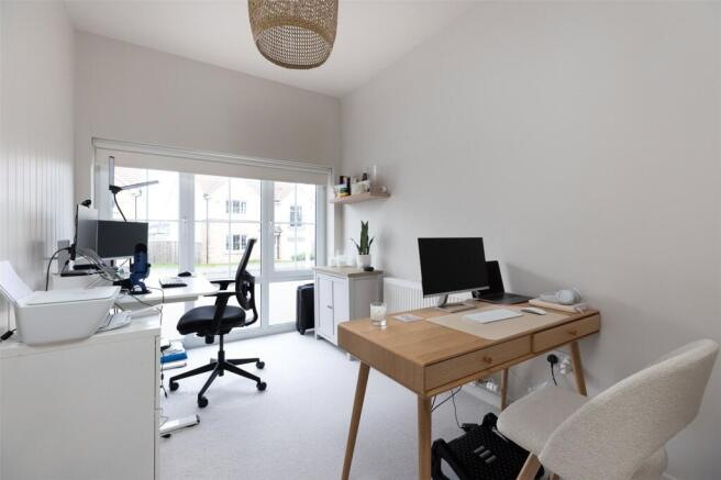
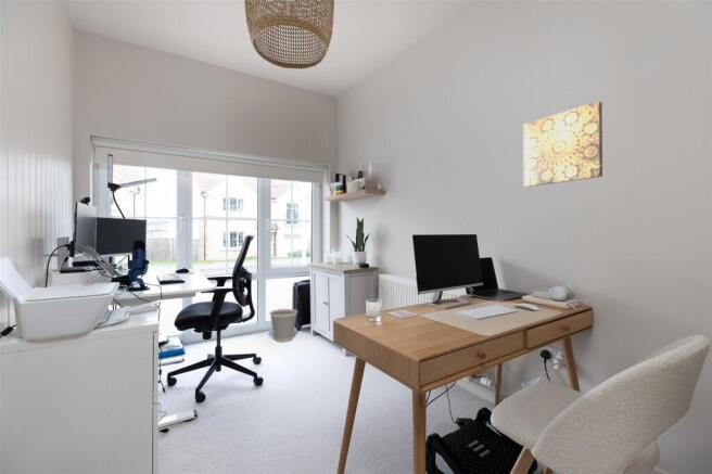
+ wastebasket [268,308,298,343]
+ wall art [522,100,603,188]
